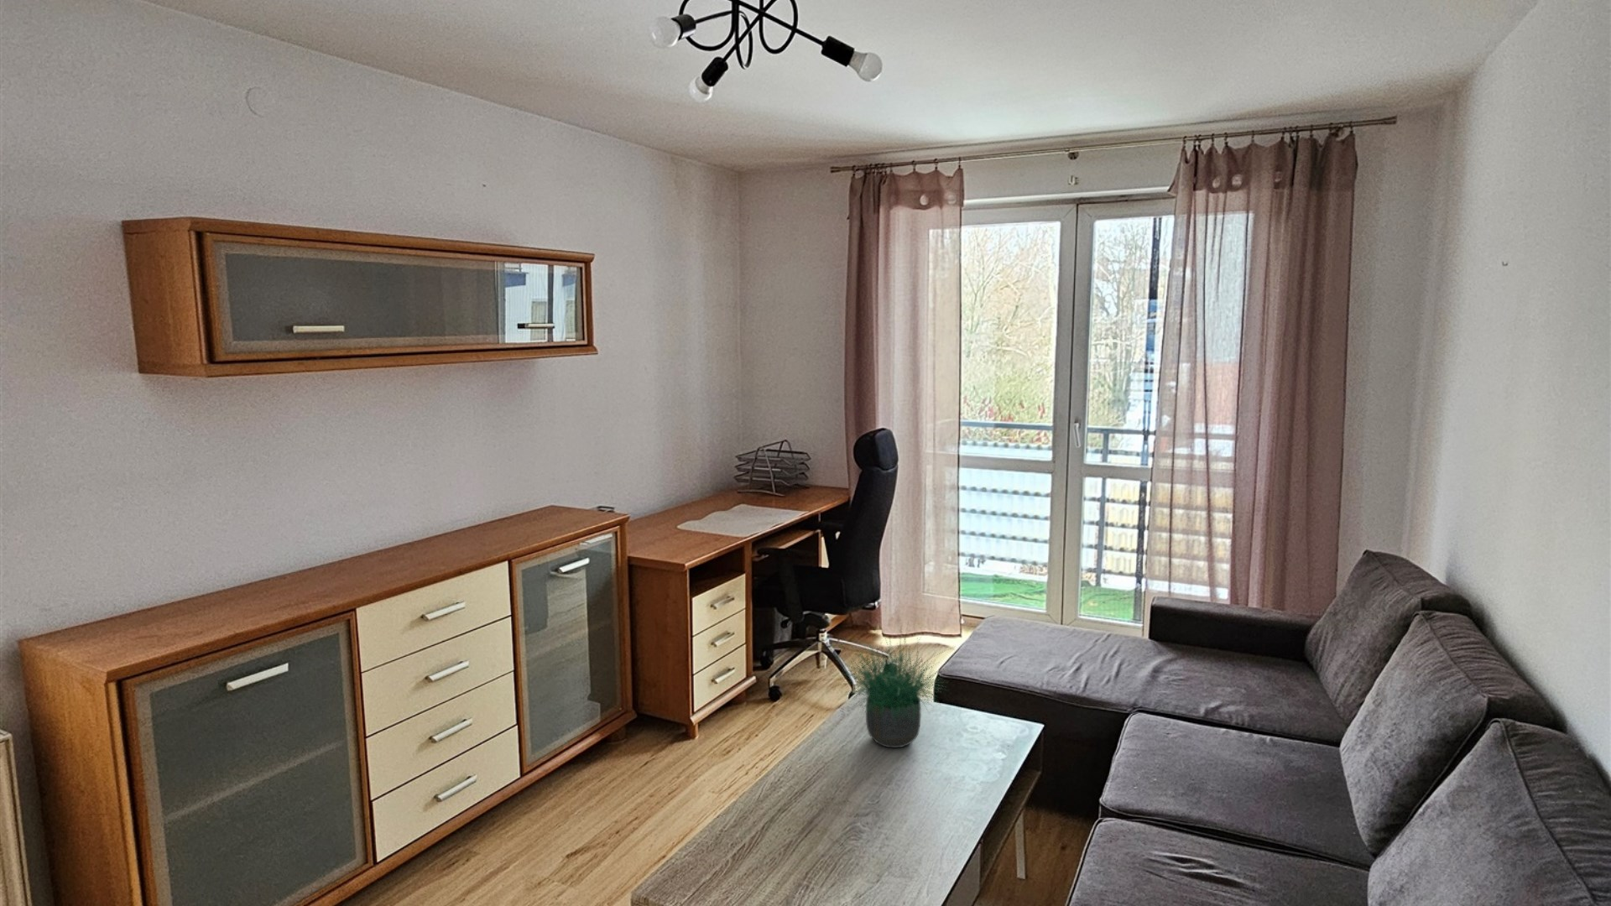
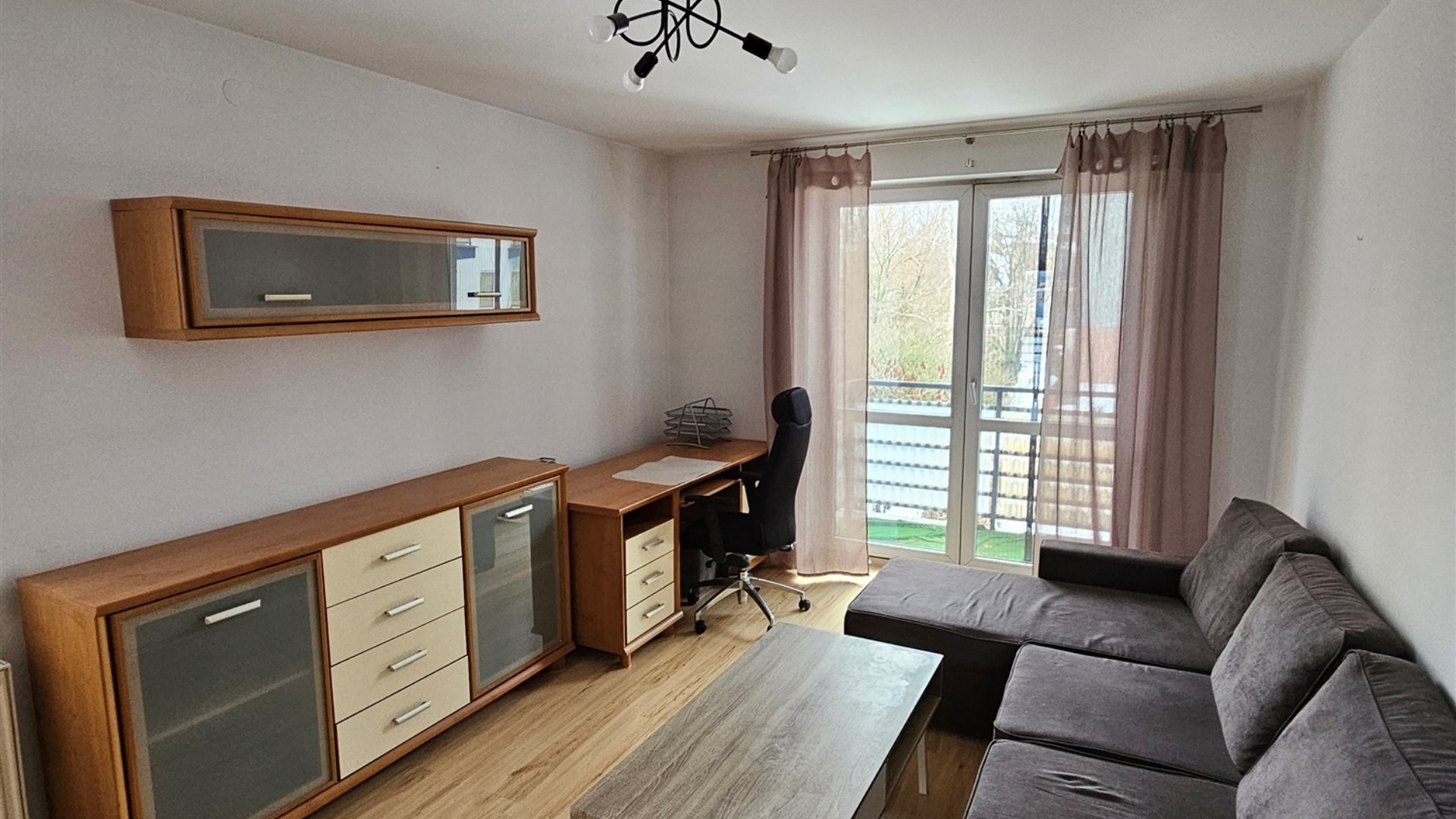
- potted plant [830,618,955,748]
